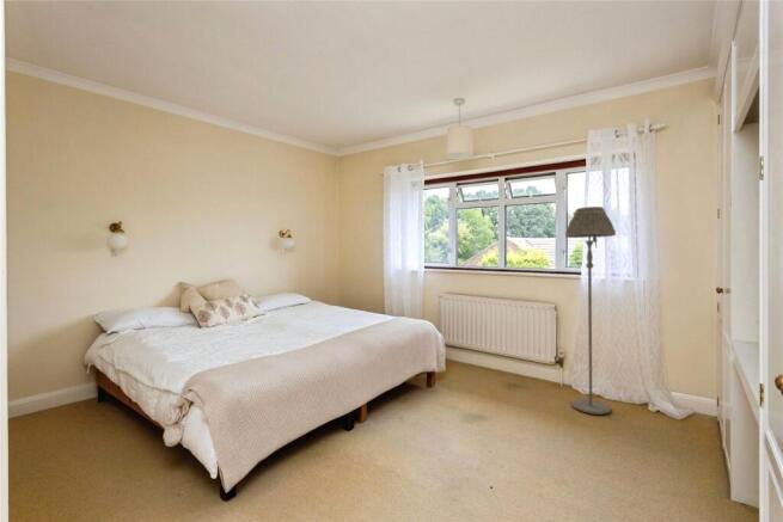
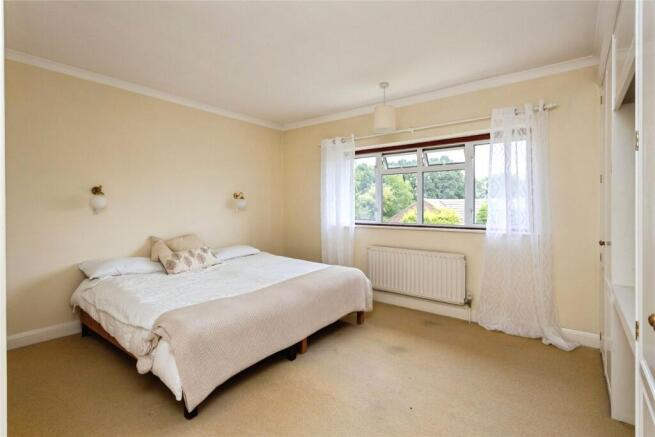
- floor lamp [564,205,617,416]
